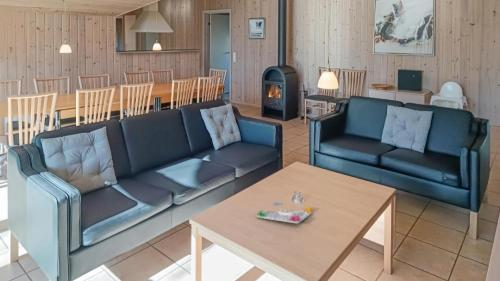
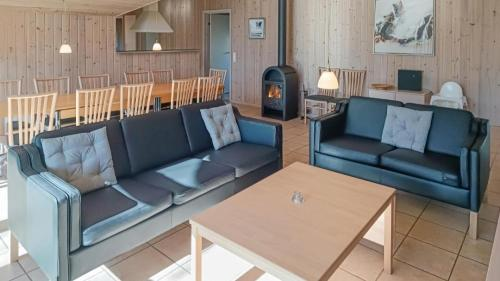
- board game [255,201,315,224]
